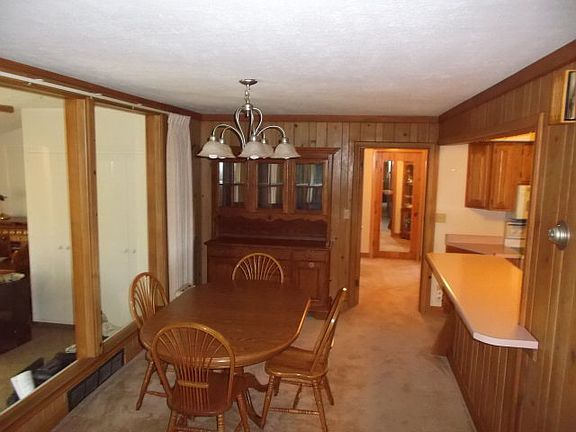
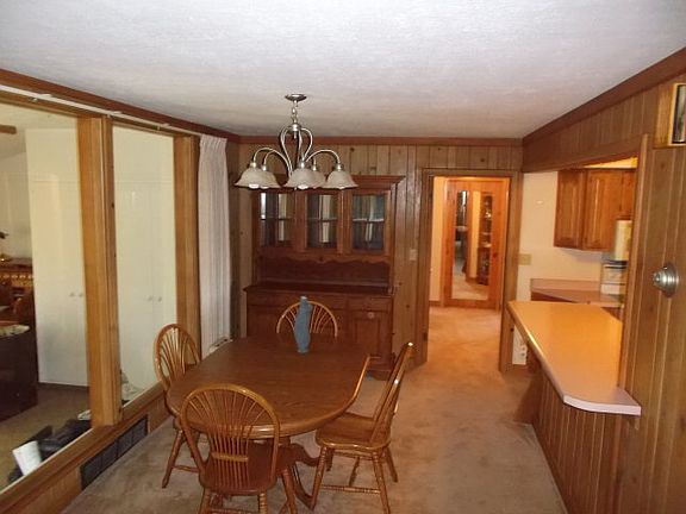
+ vase [293,296,314,353]
